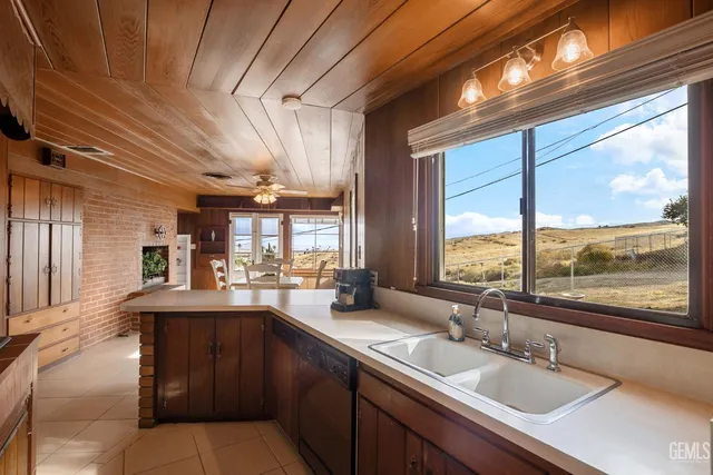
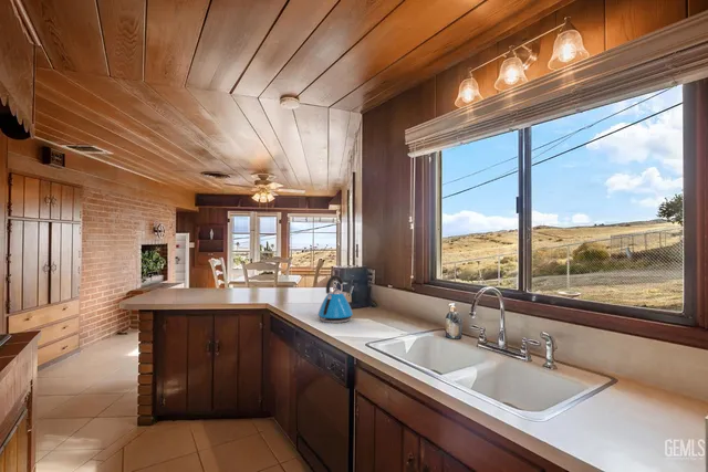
+ kettle [316,274,354,324]
